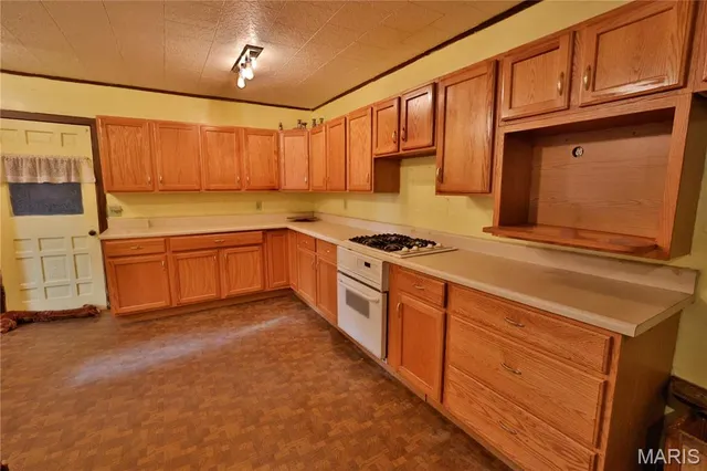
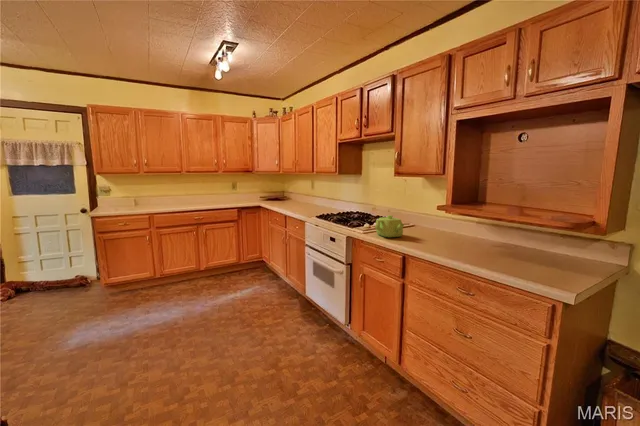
+ teapot [374,214,405,238]
